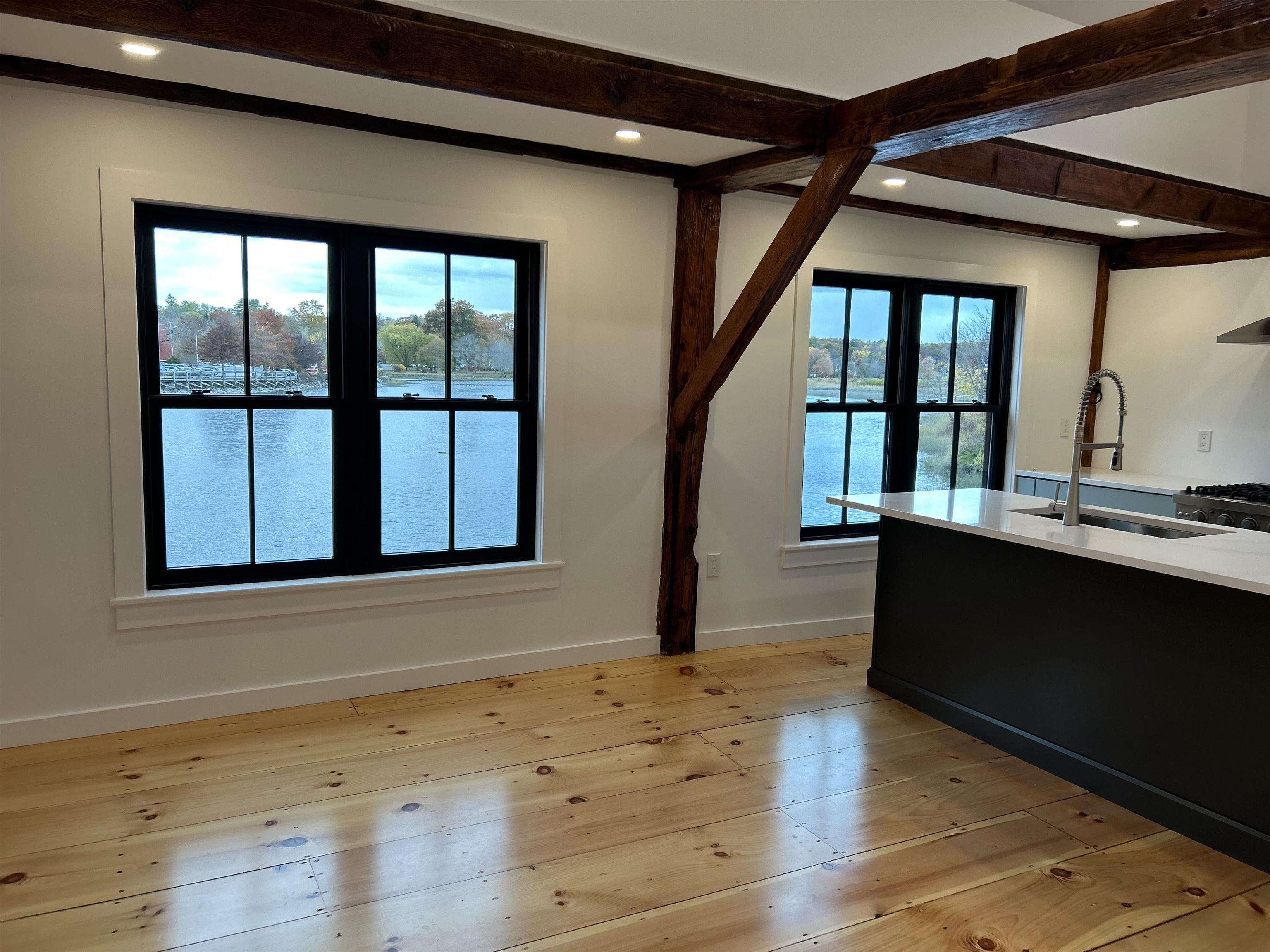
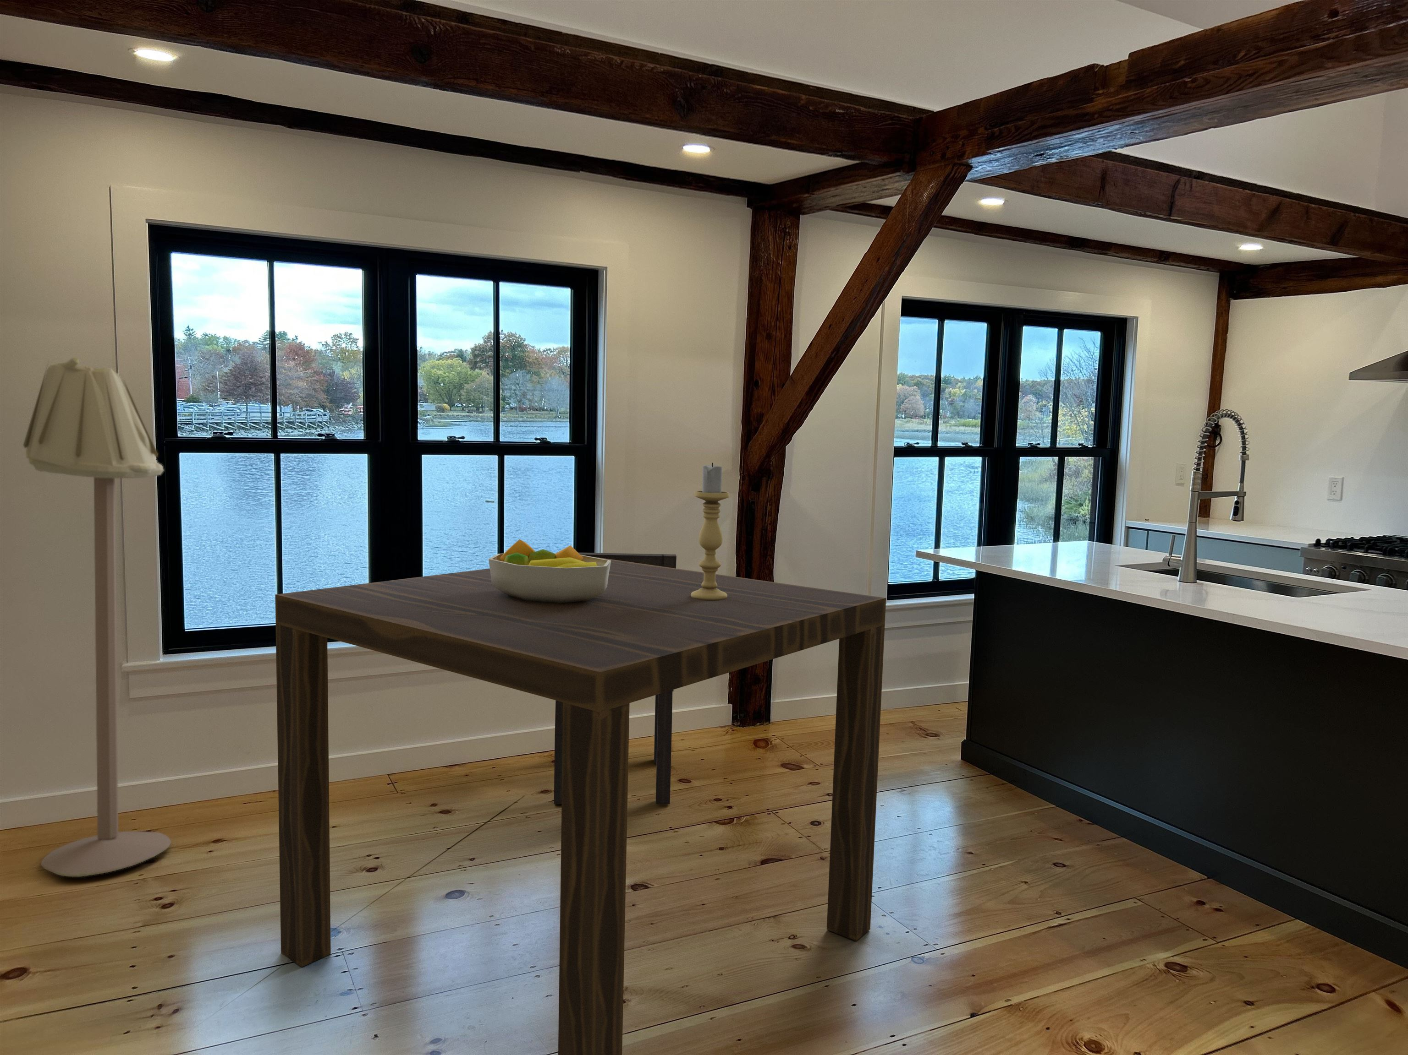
+ candle holder [691,462,729,601]
+ dining chair [553,552,677,805]
+ floor lamp [22,357,172,878]
+ dining table [275,556,887,1055]
+ fruit bowl [488,539,611,603]
